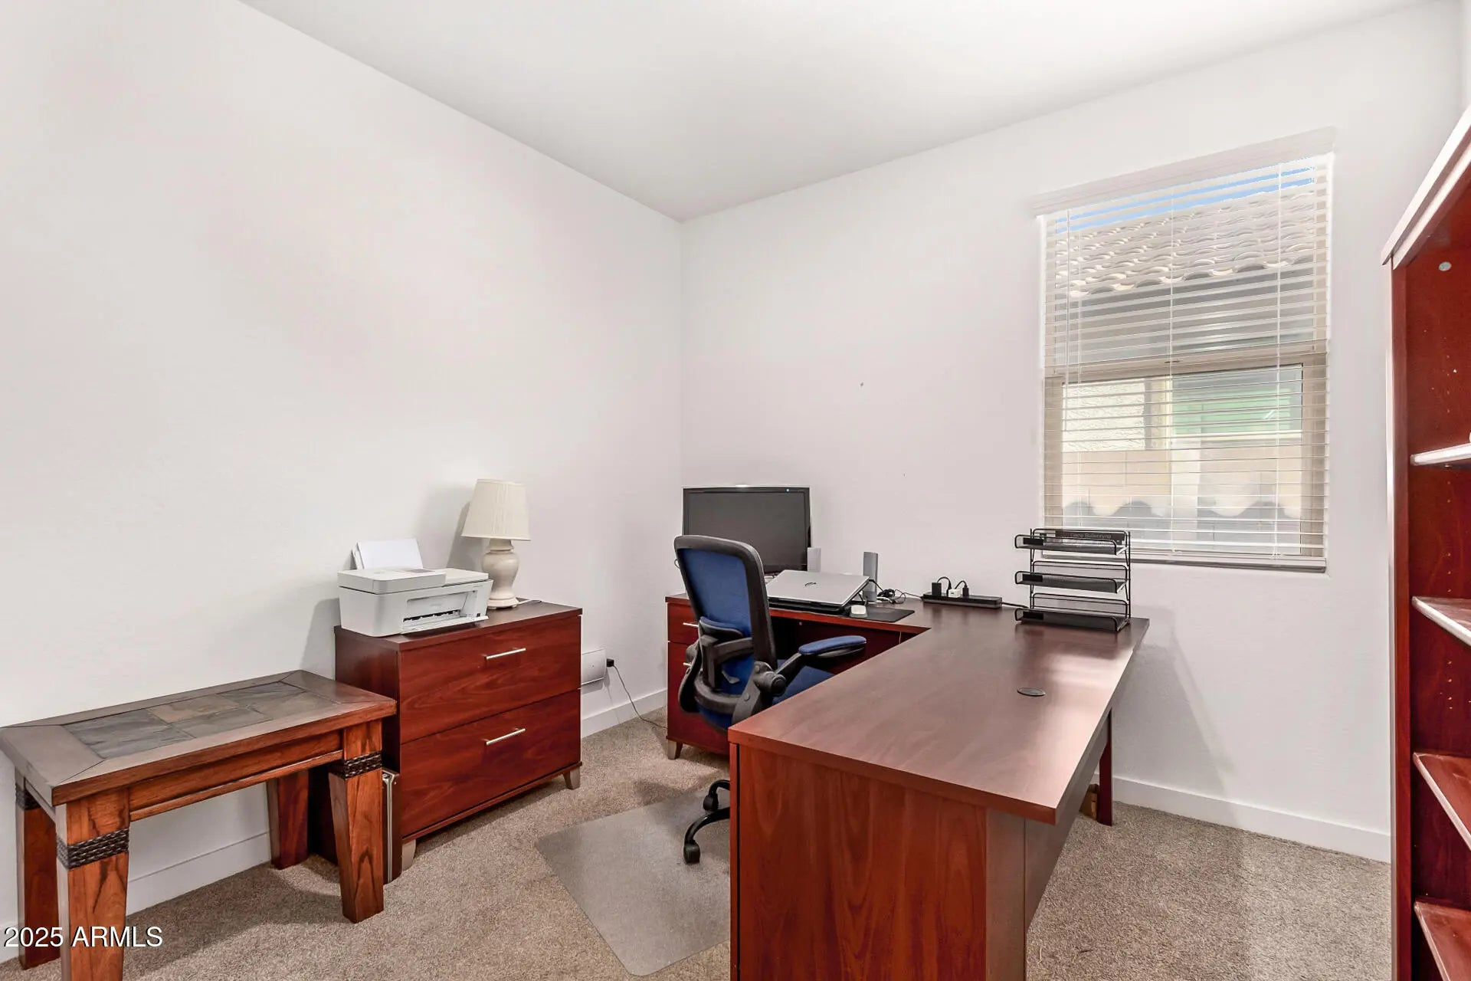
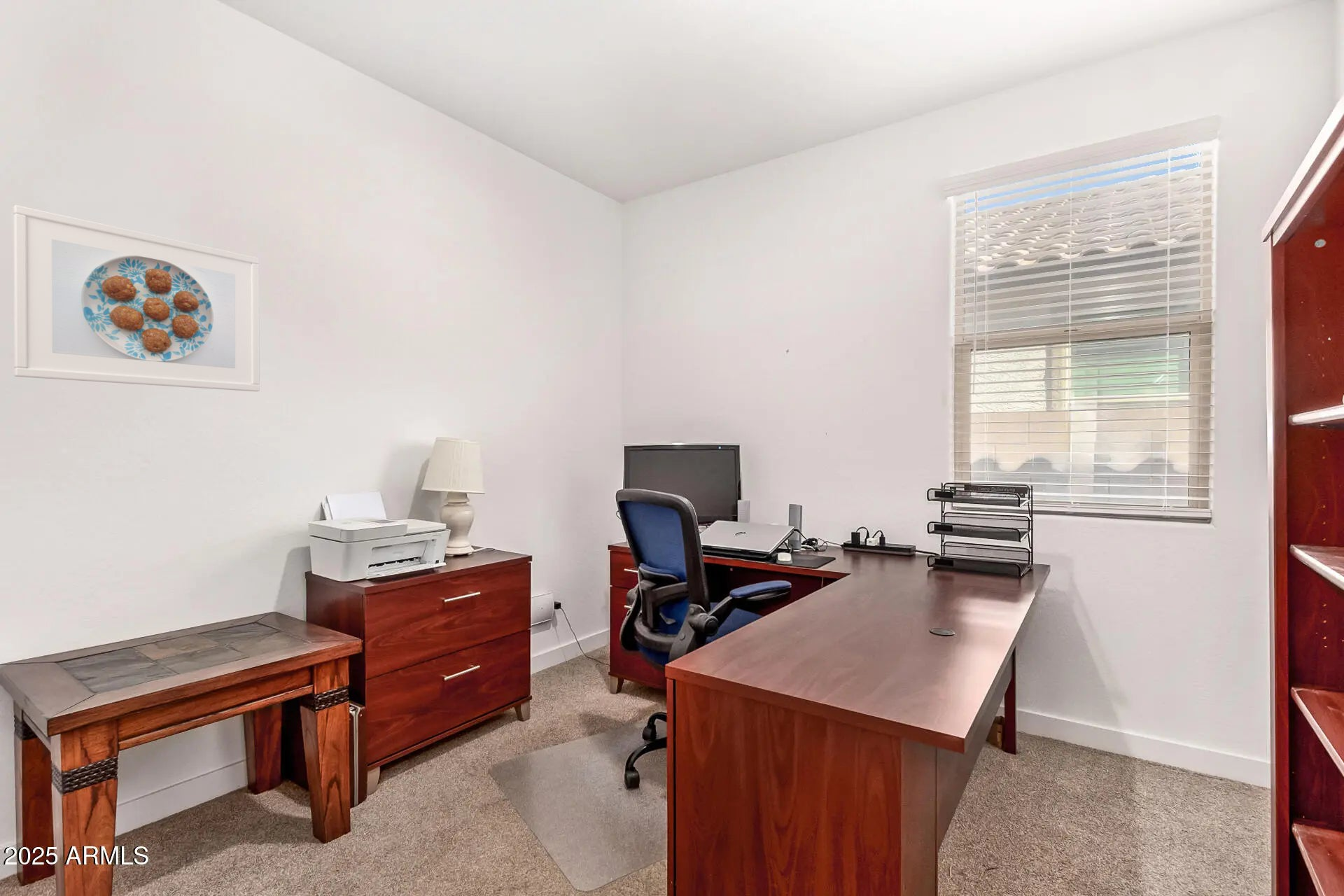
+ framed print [13,204,260,392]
